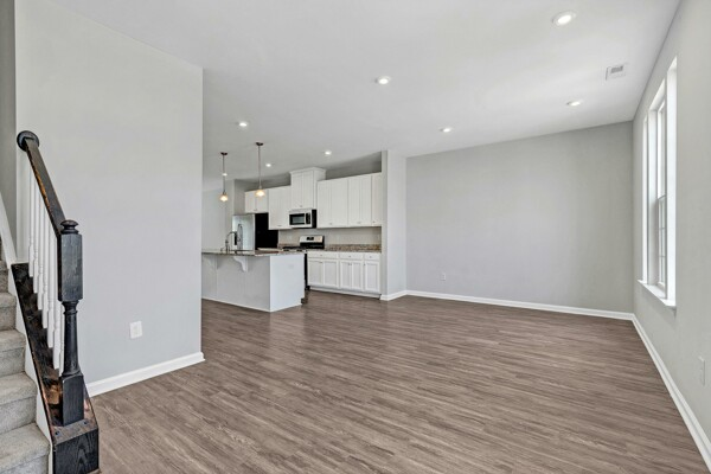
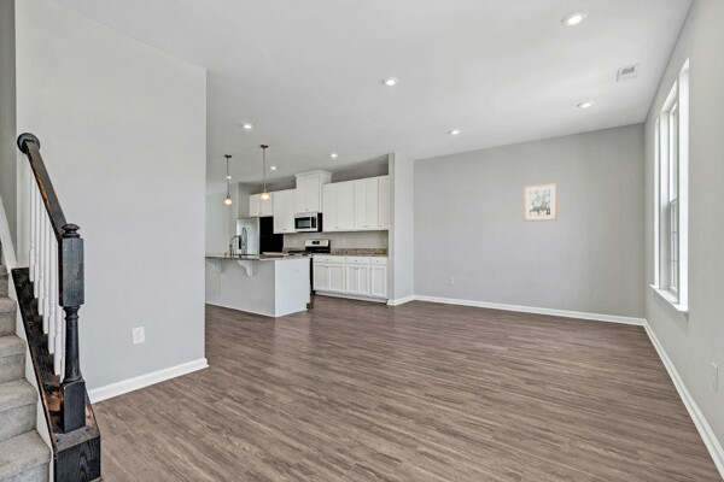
+ wall art [522,182,557,223]
